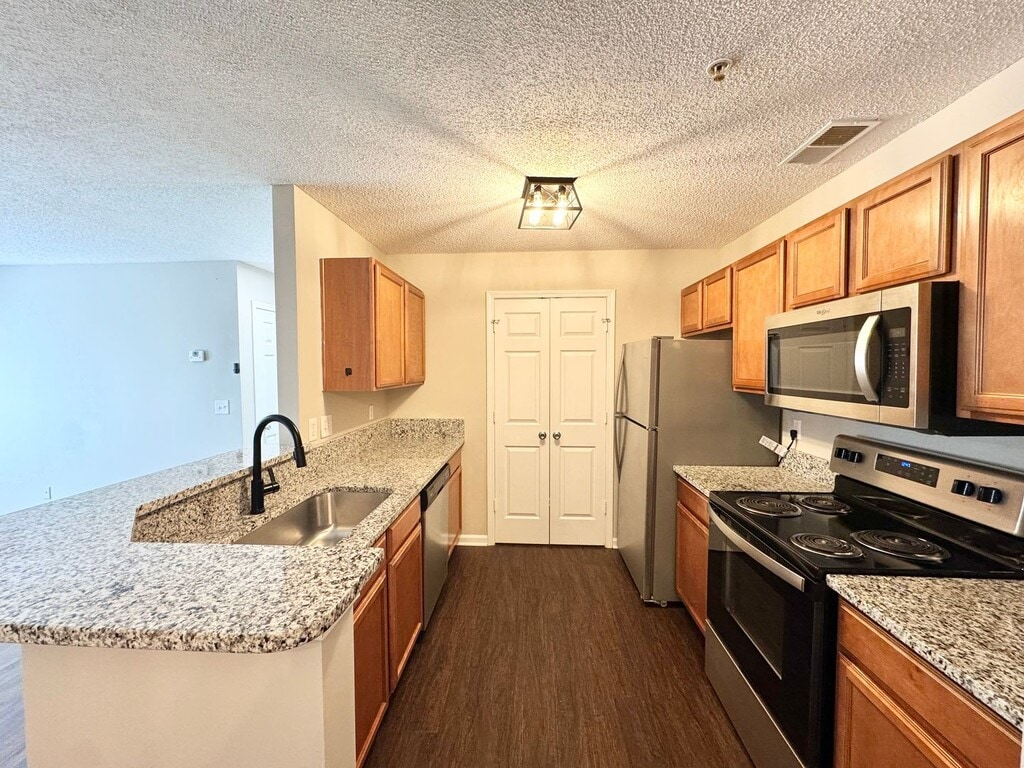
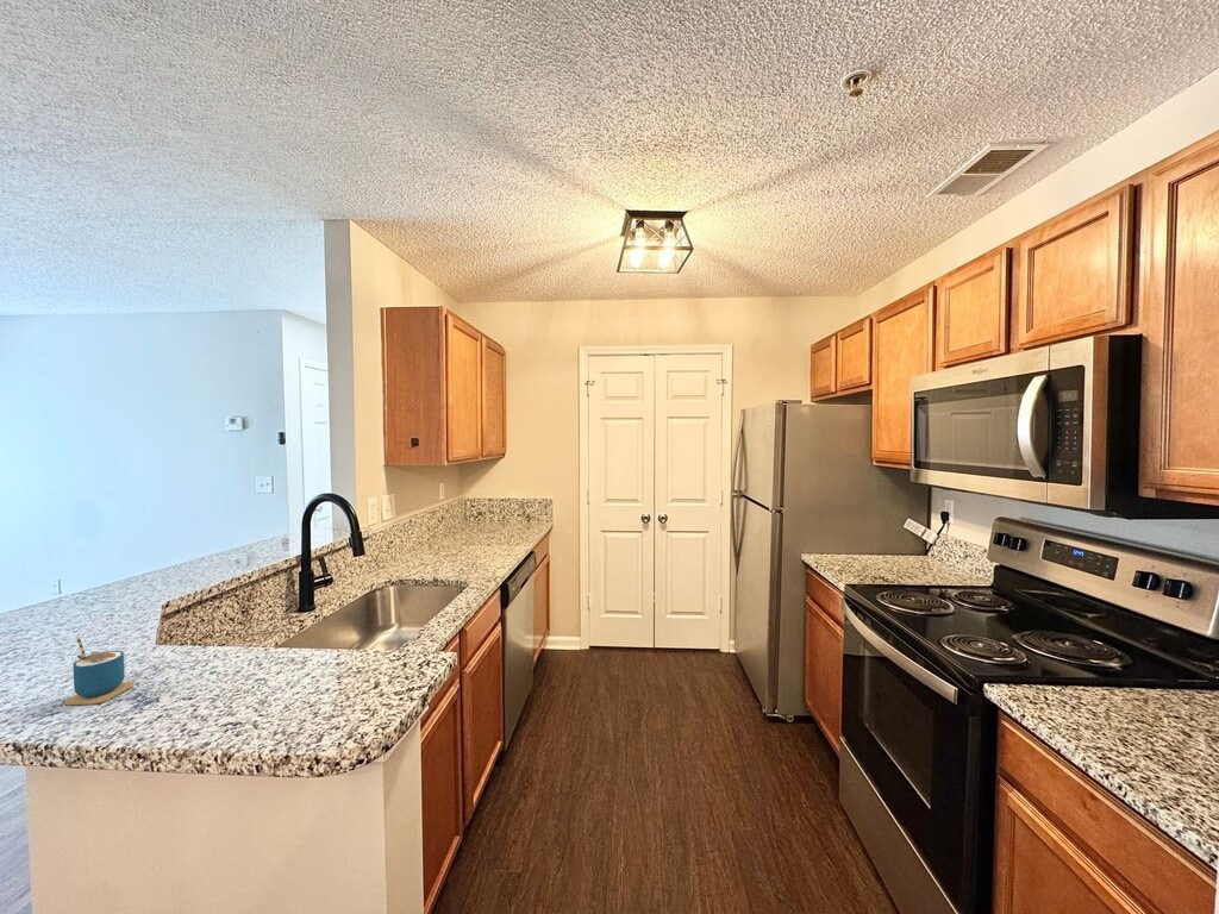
+ cup [64,636,135,706]
